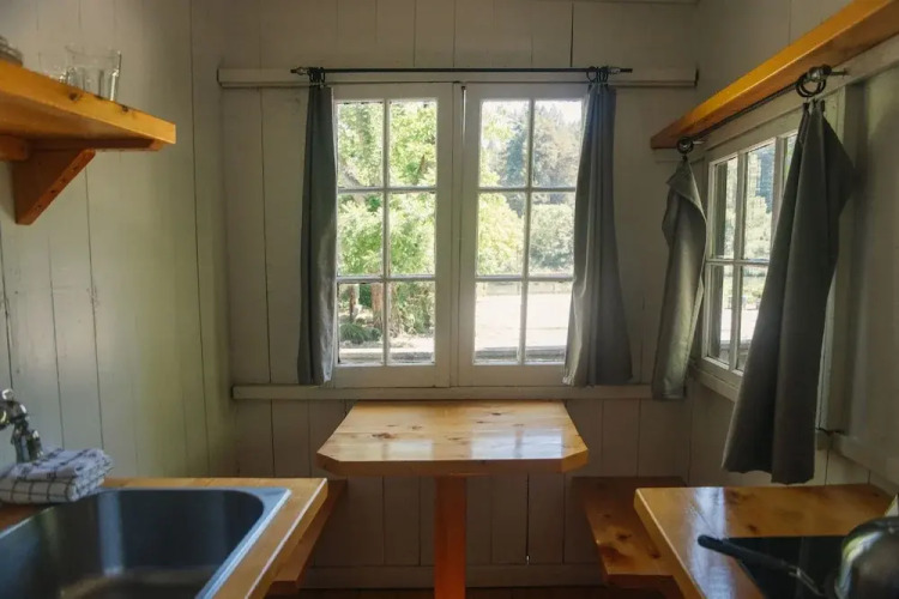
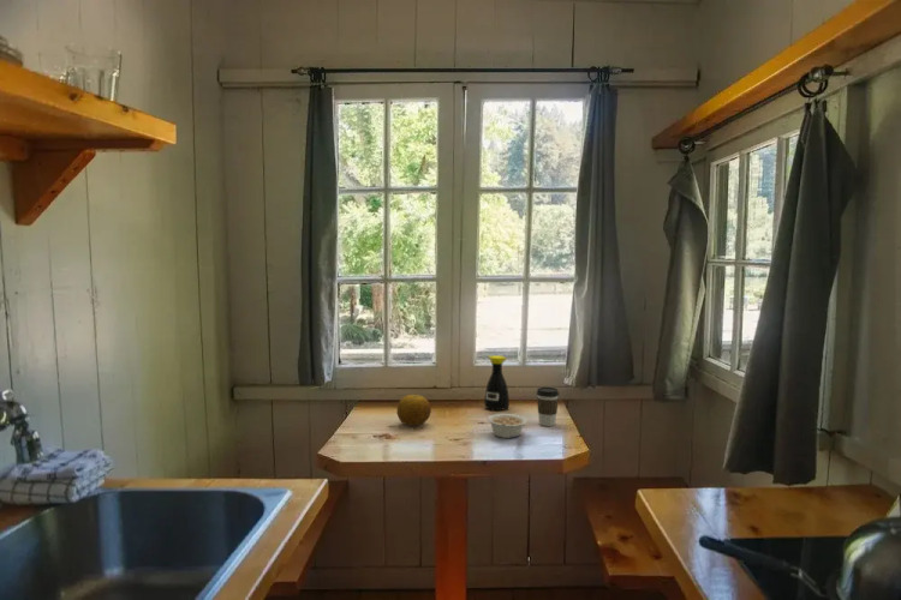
+ bottle [483,354,511,412]
+ coffee cup [536,386,560,427]
+ fruit [396,394,432,427]
+ legume [487,413,527,439]
